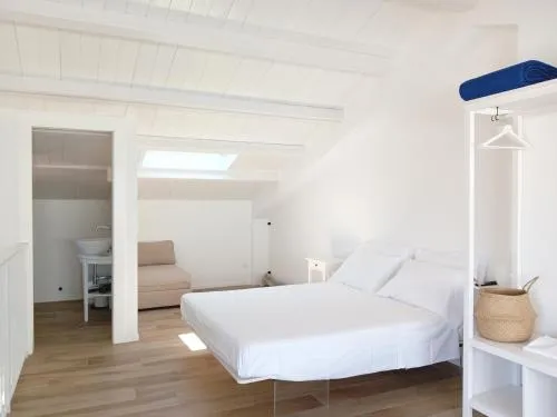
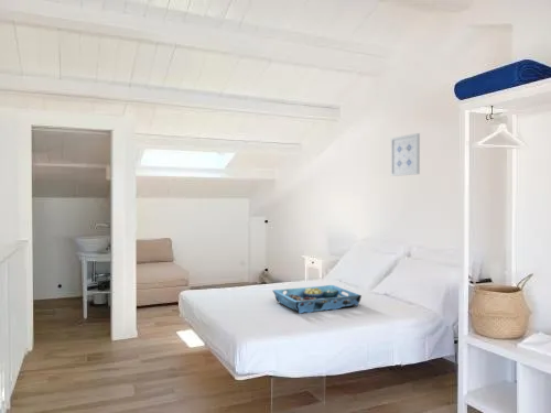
+ serving tray [272,284,363,314]
+ wall art [390,132,421,177]
